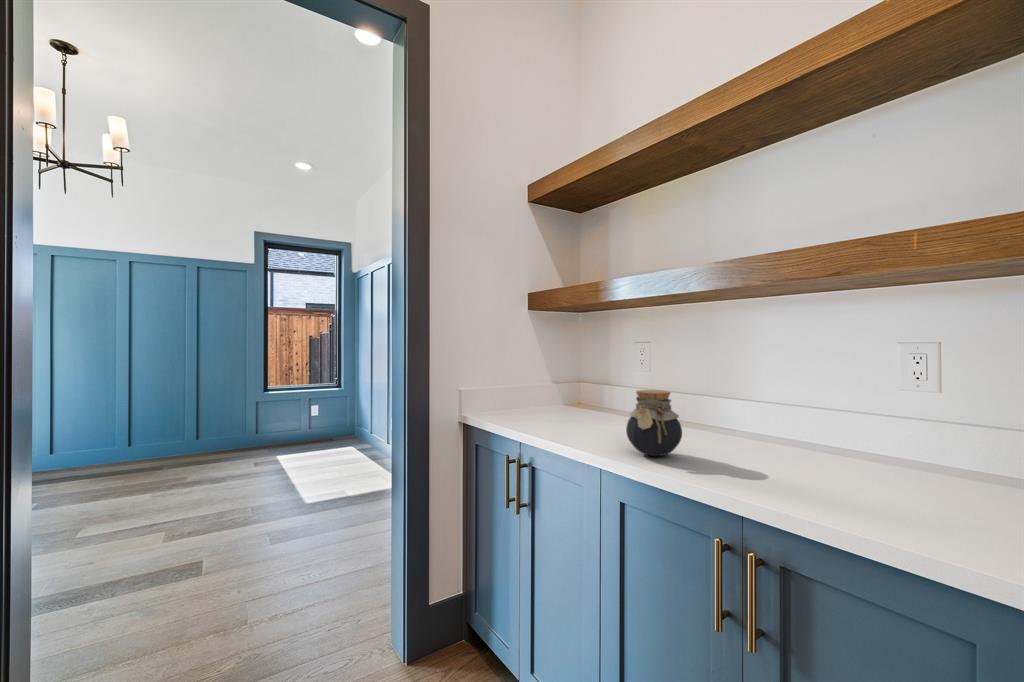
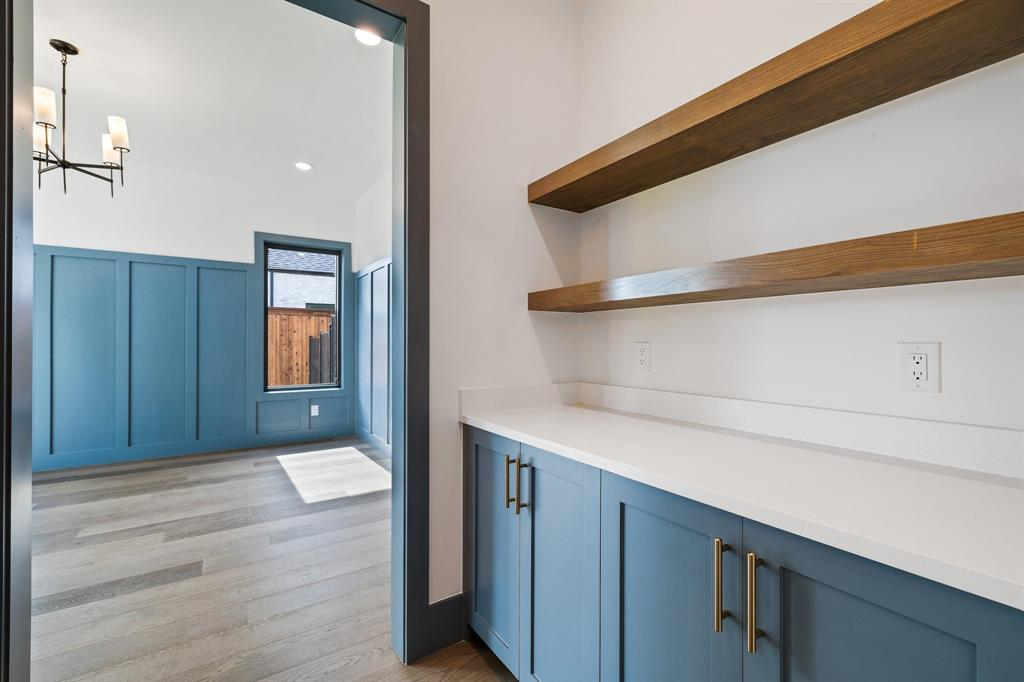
- jar [625,389,683,457]
